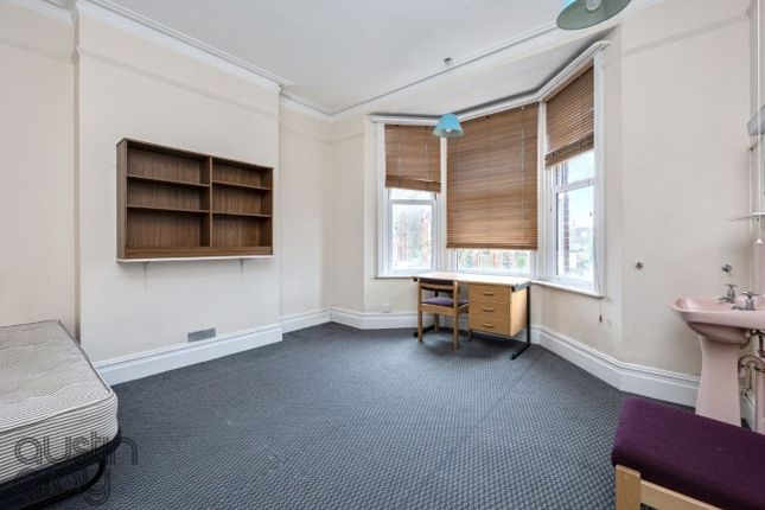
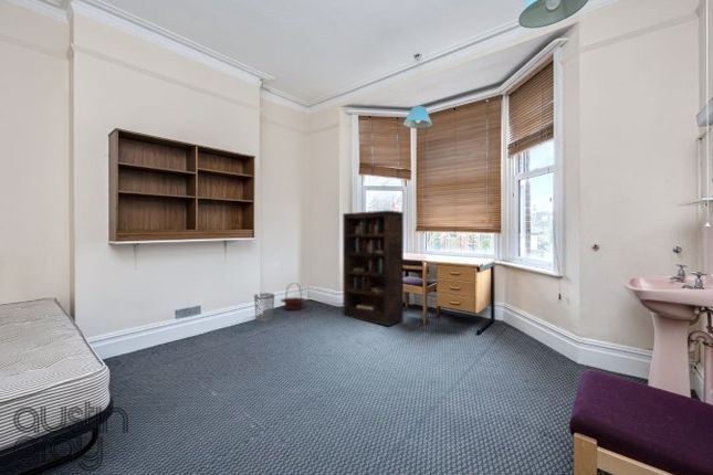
+ wastebasket [253,292,275,323]
+ bookcase [342,210,405,327]
+ basket [280,282,307,310]
